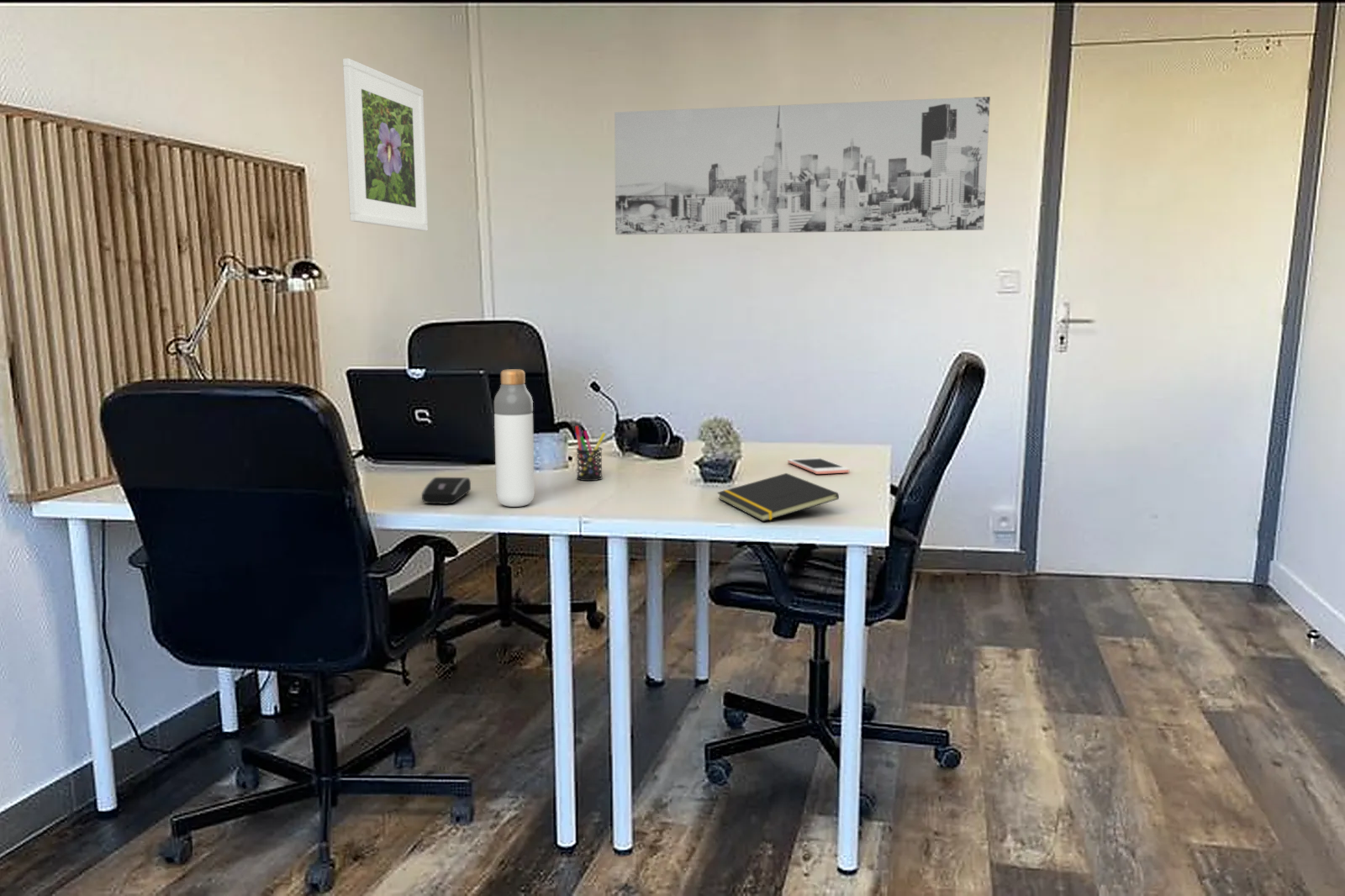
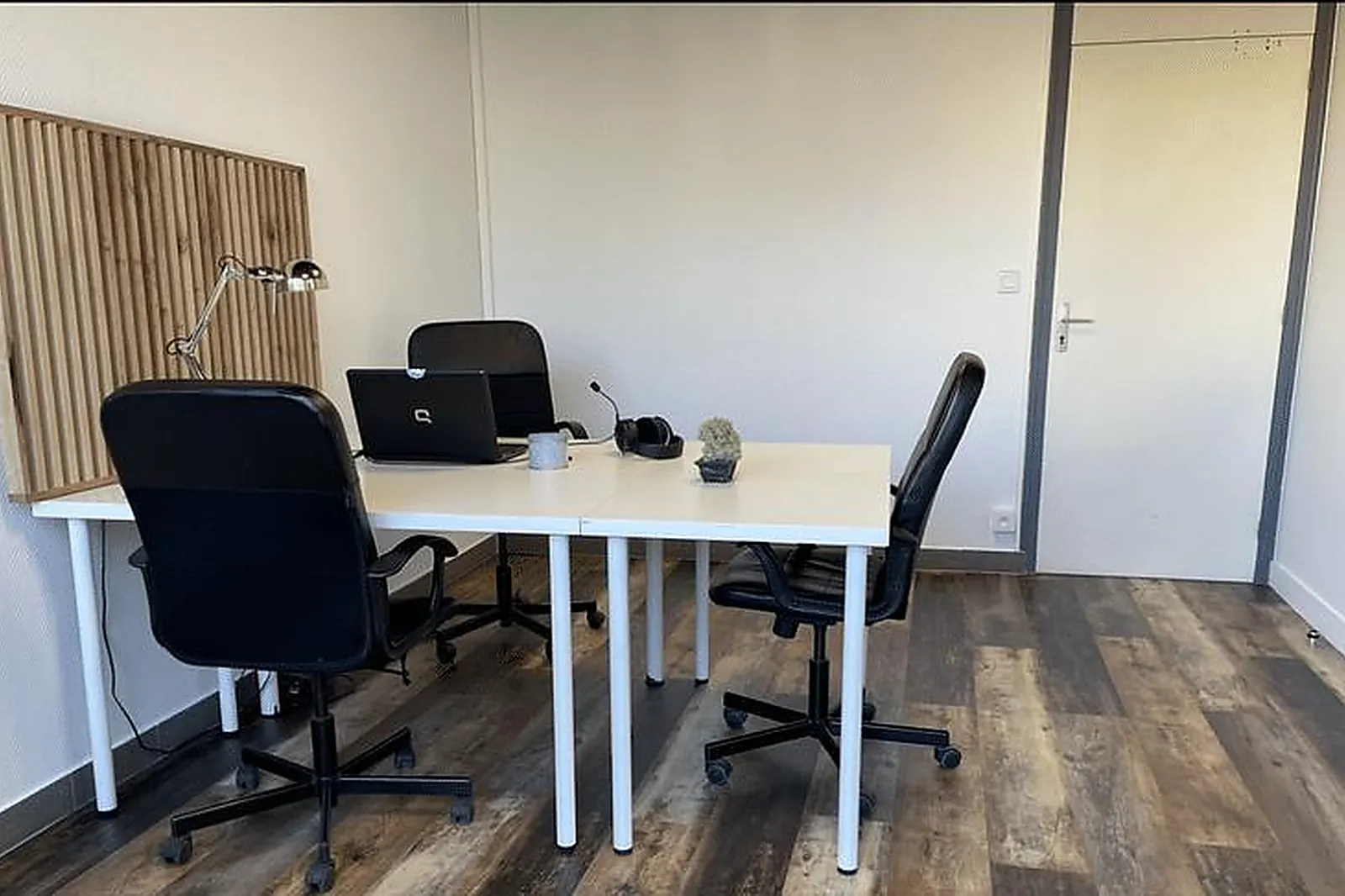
- pen holder [574,425,607,482]
- computer mouse [421,477,472,505]
- cell phone [787,457,850,475]
- notepad [716,472,840,522]
- bottle [493,368,535,508]
- wall art [614,96,991,235]
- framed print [342,57,429,232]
